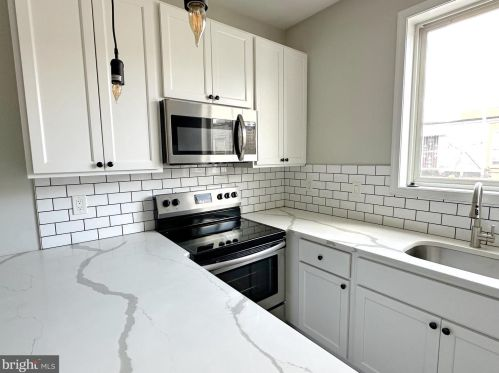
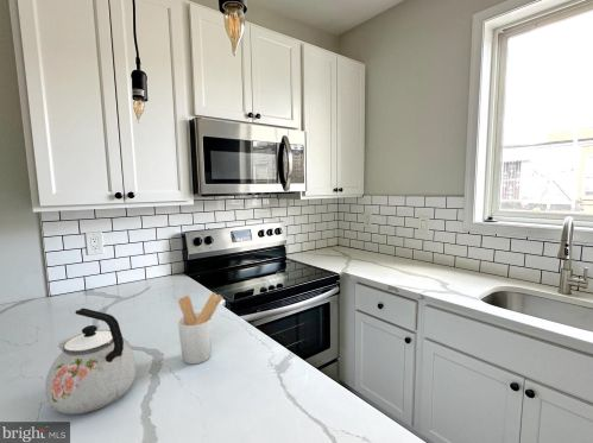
+ kettle [44,306,137,416]
+ utensil holder [177,291,223,365]
